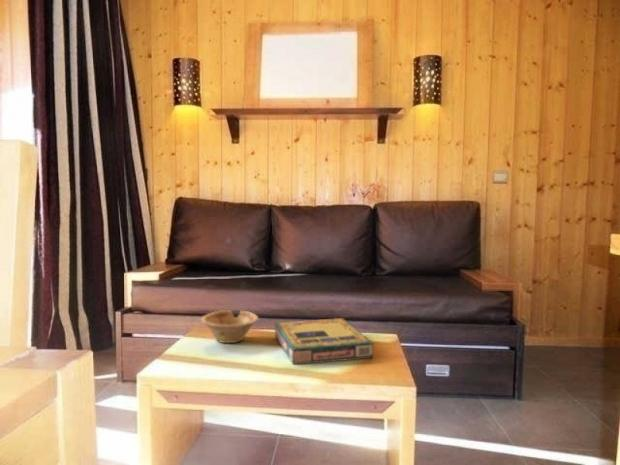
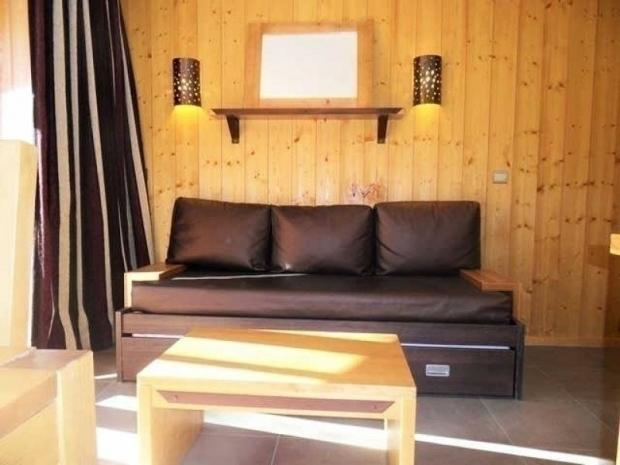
- dish [200,309,260,344]
- video game box [274,317,374,366]
